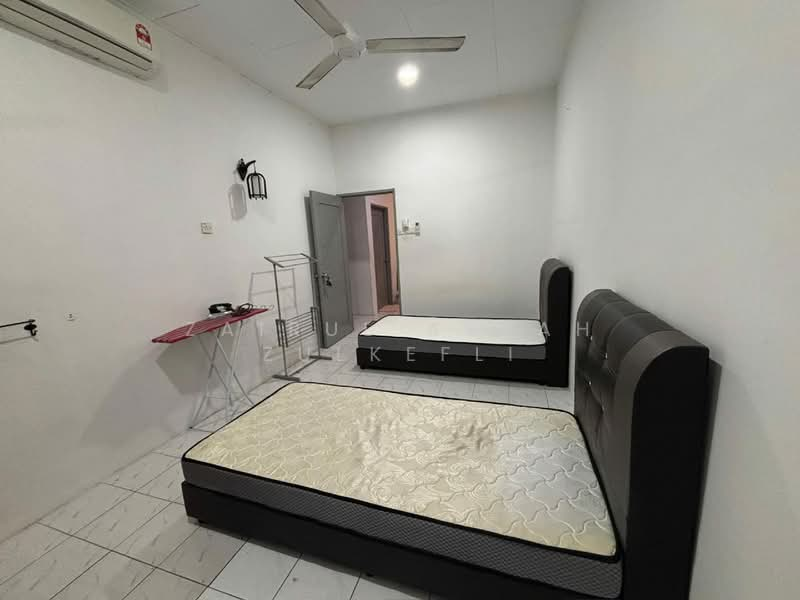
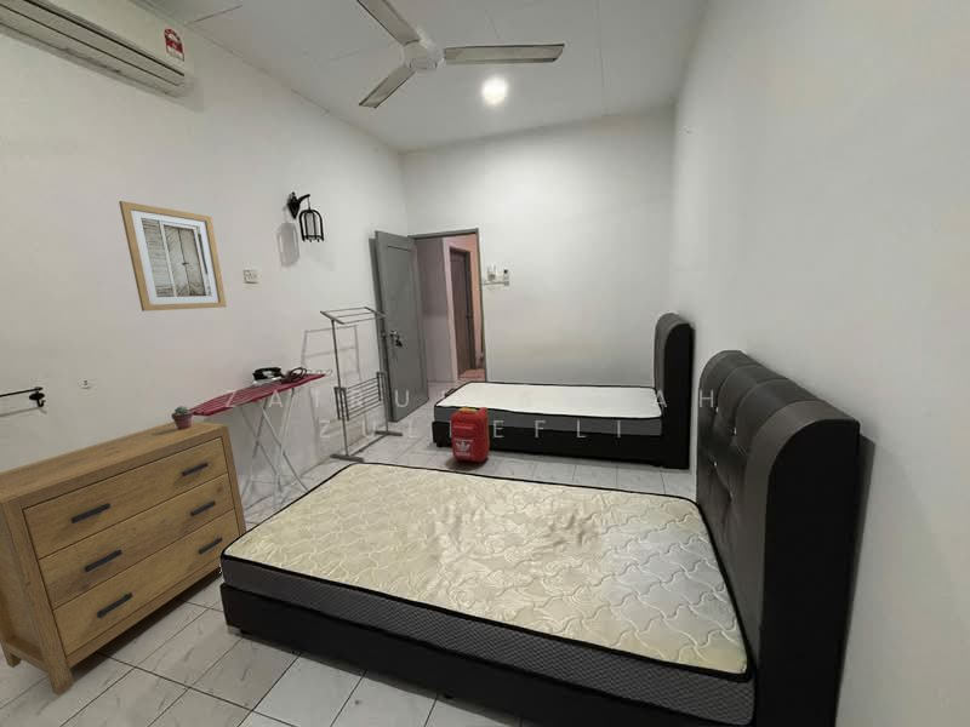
+ dresser [0,420,247,697]
+ backpack [449,405,491,463]
+ potted succulent [170,405,194,430]
+ wall art [118,200,228,313]
